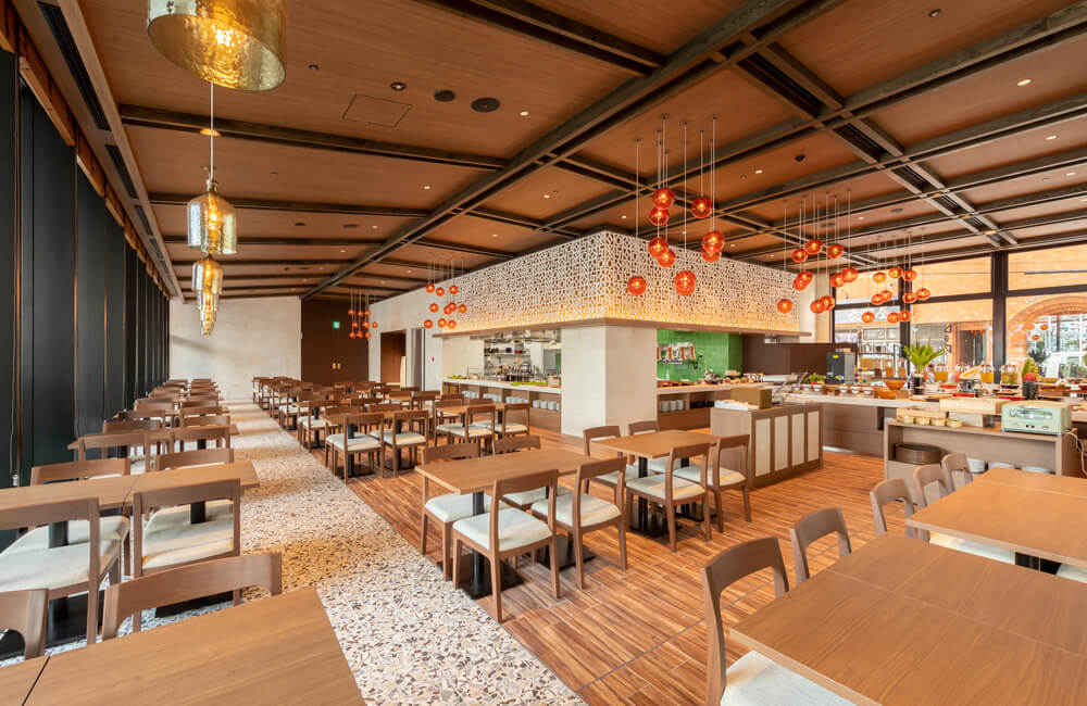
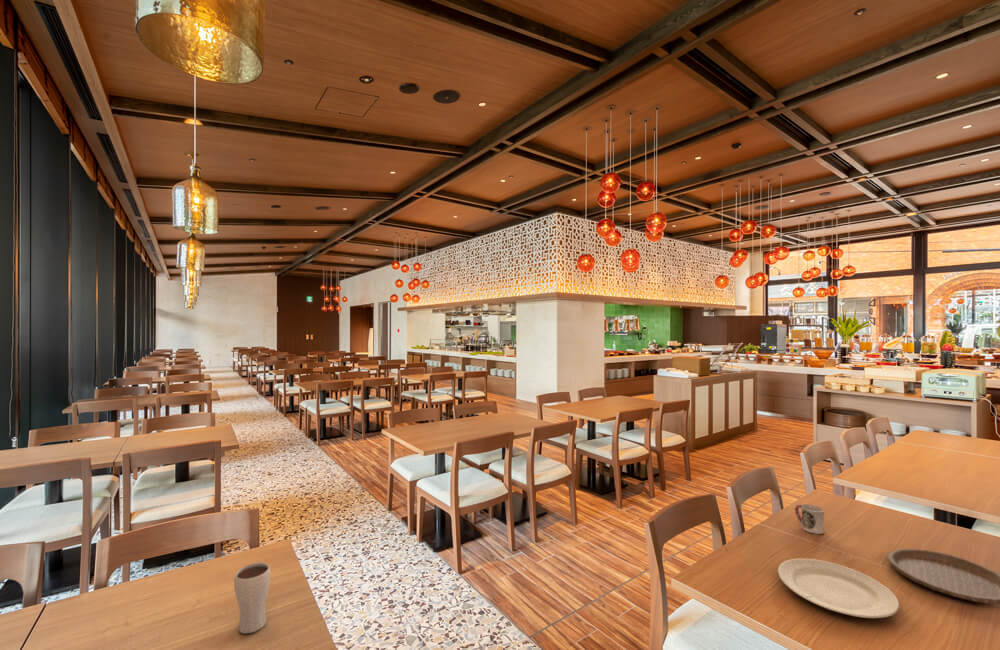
+ drinking glass [233,562,272,634]
+ plate [887,548,1000,605]
+ cup [794,503,825,535]
+ chinaware [777,557,900,619]
